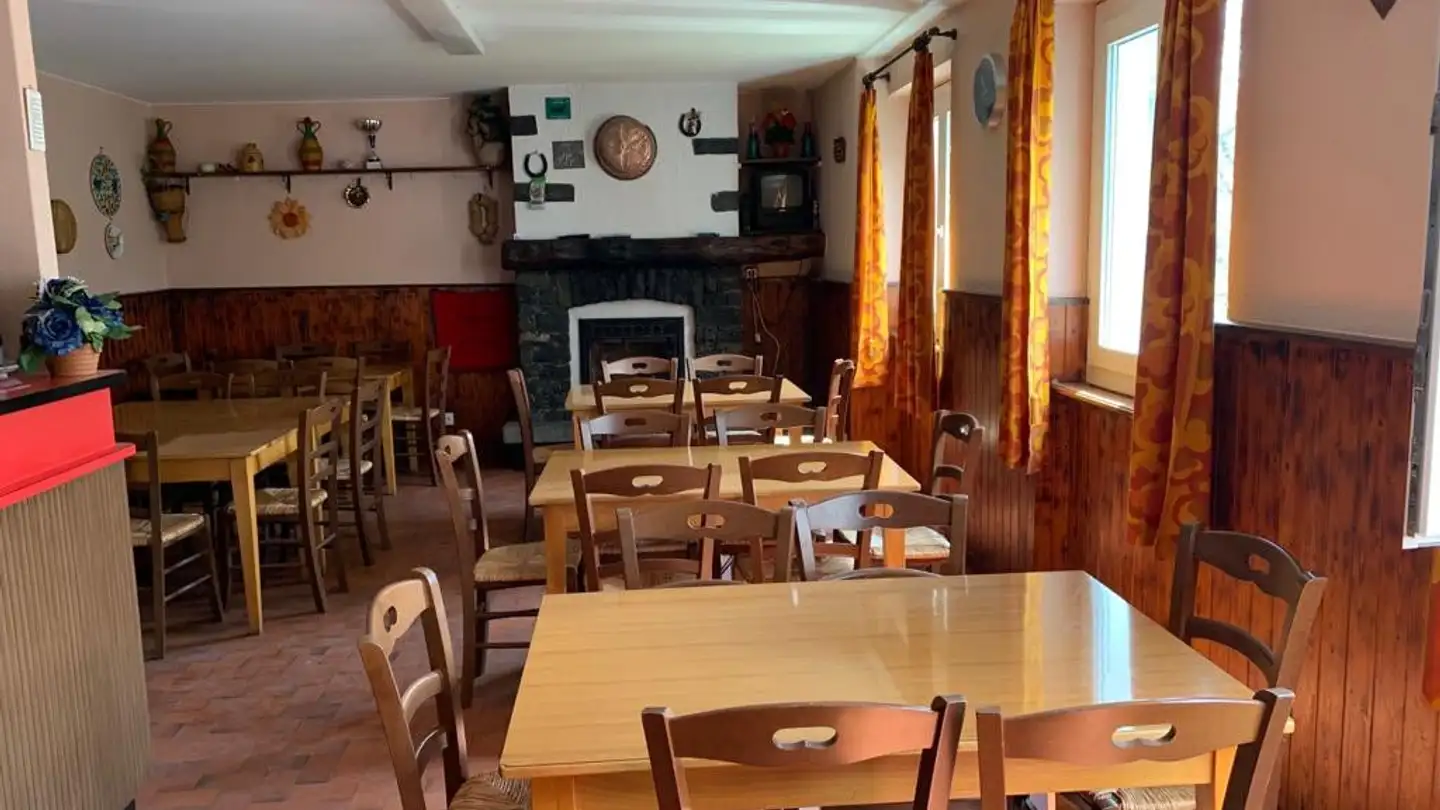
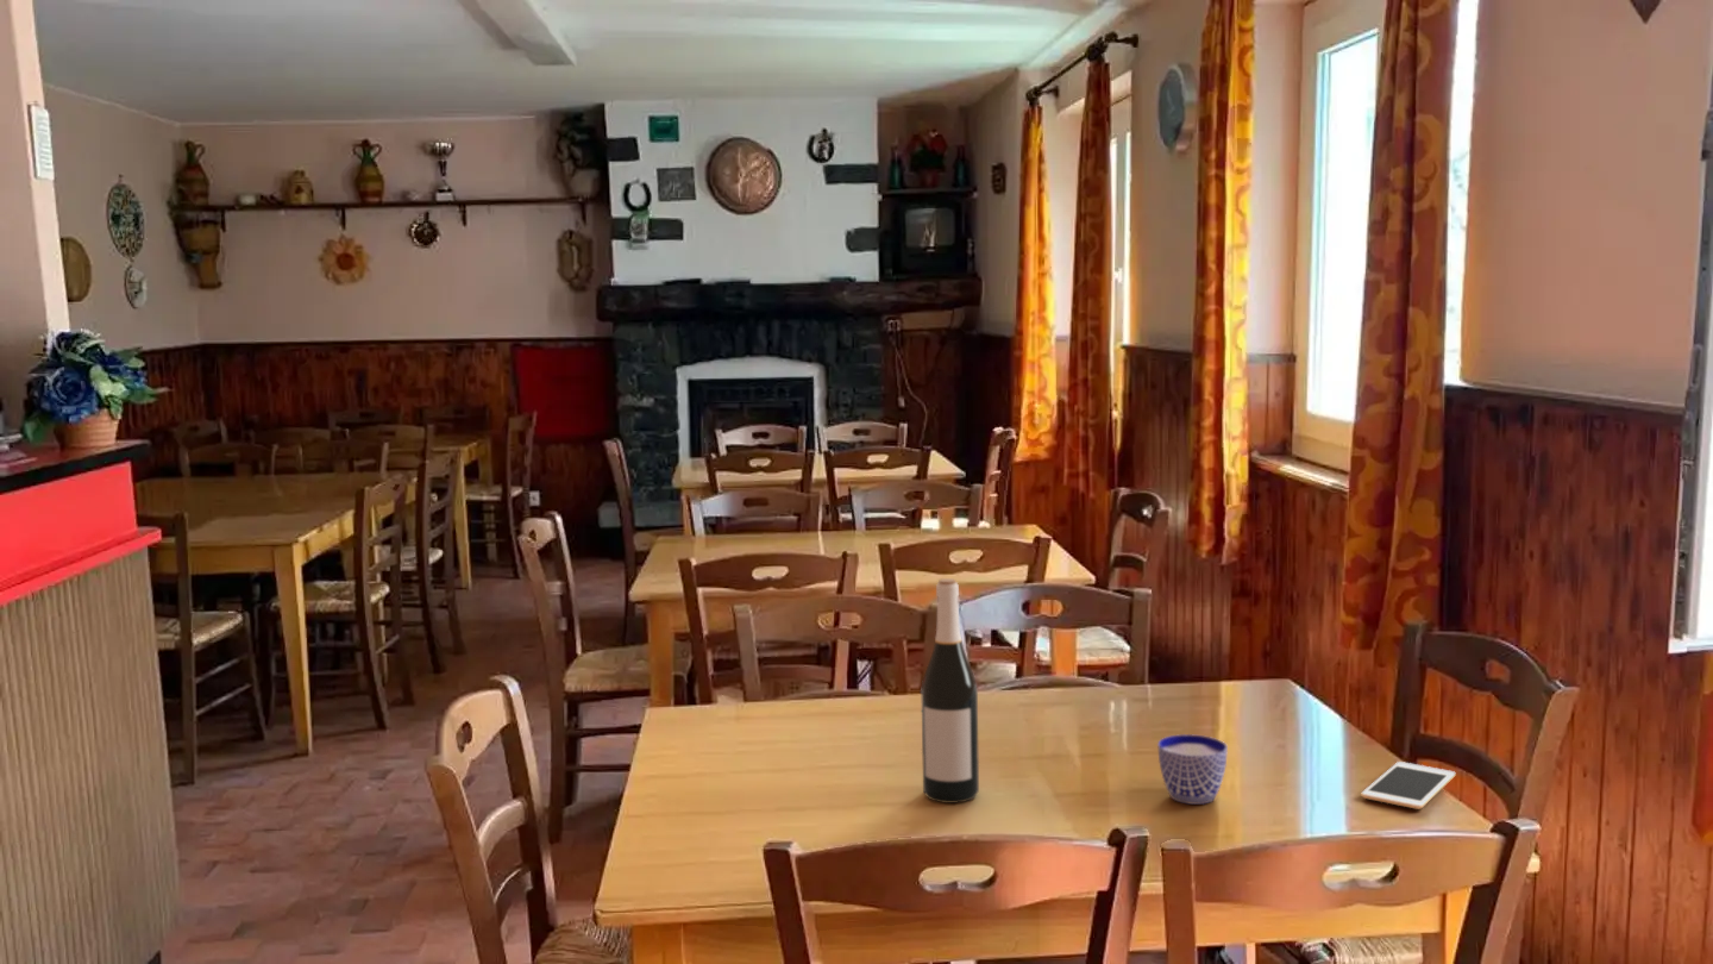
+ cup [1156,733,1229,806]
+ wine bottle [920,577,980,805]
+ cell phone [1361,760,1456,810]
